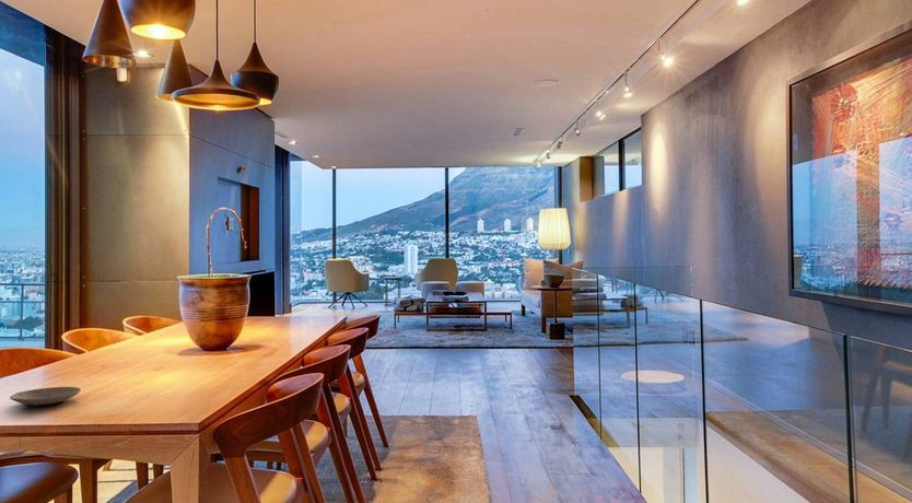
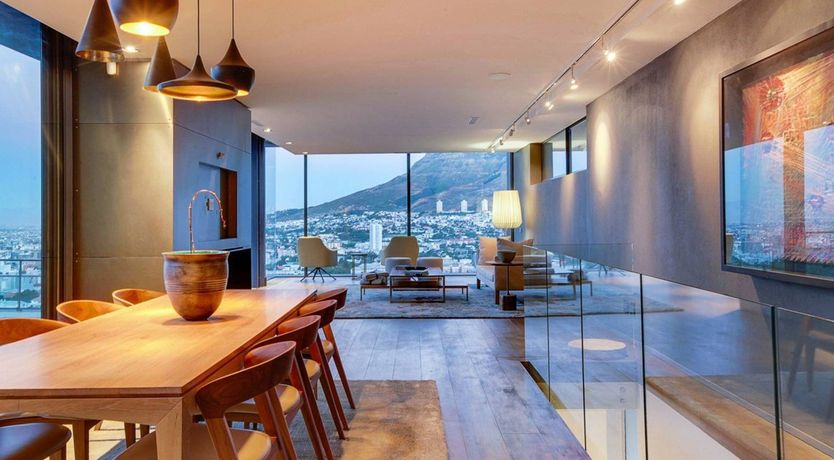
- plate [9,386,82,407]
